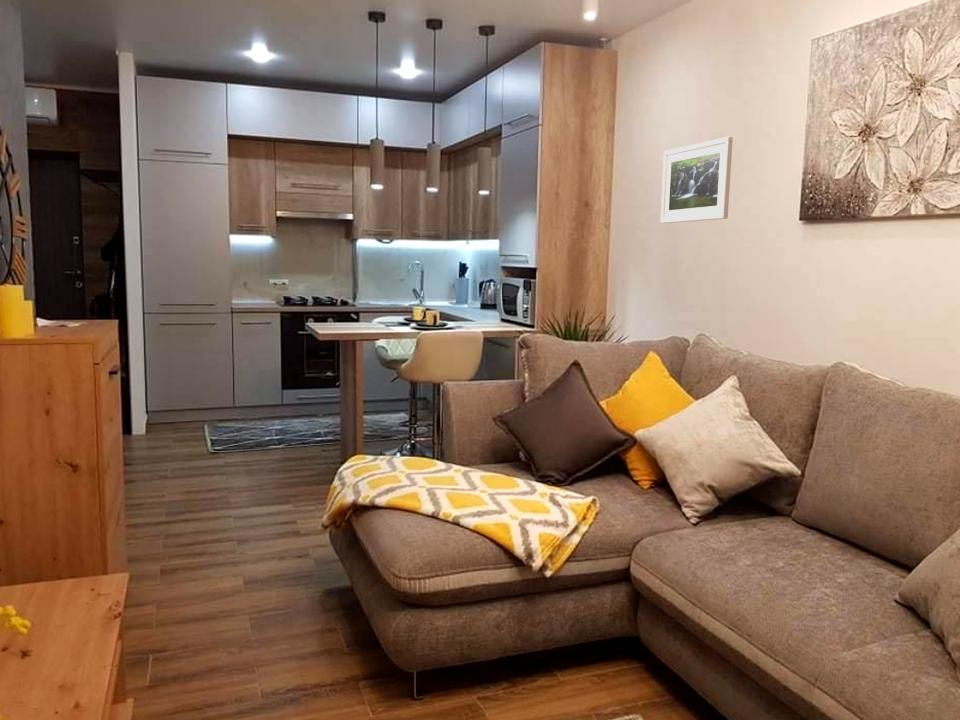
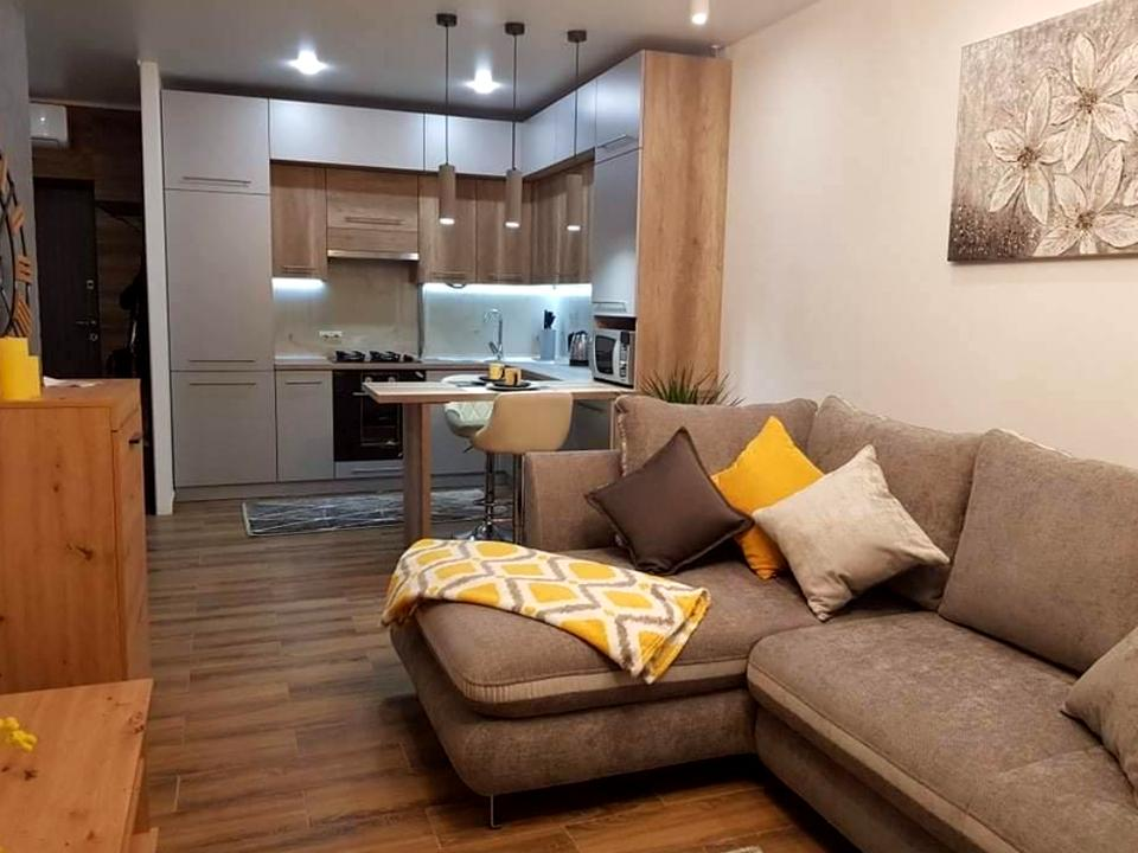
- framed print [659,136,734,224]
